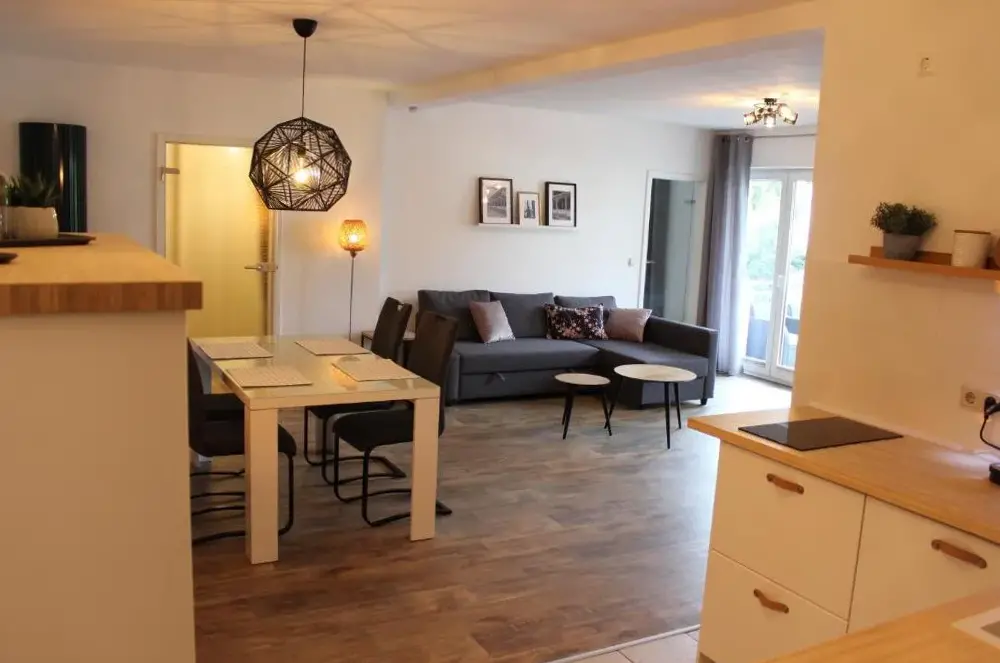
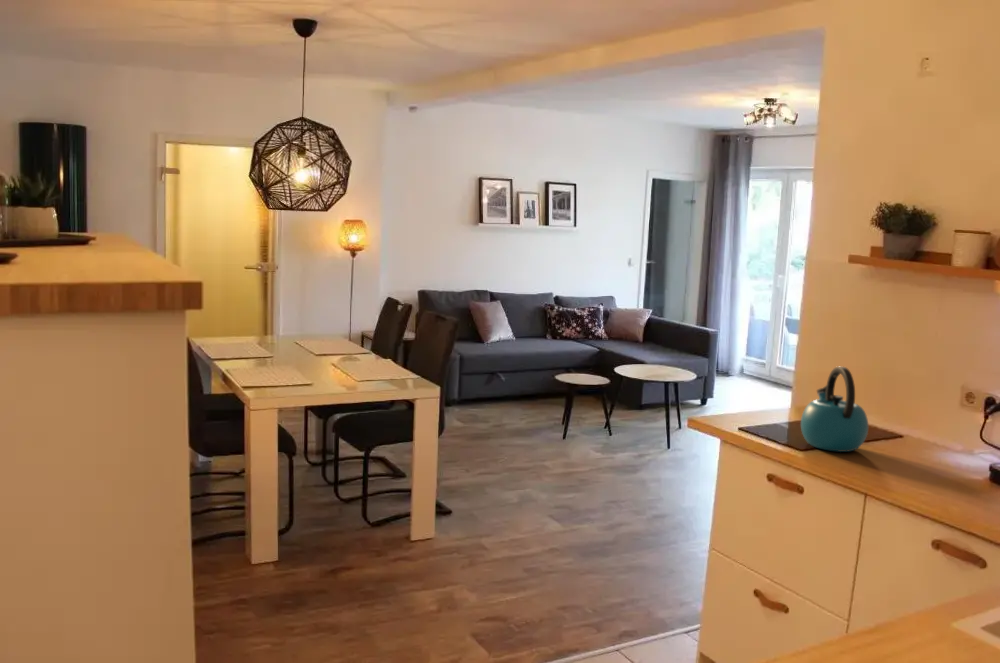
+ kettle [800,366,869,453]
